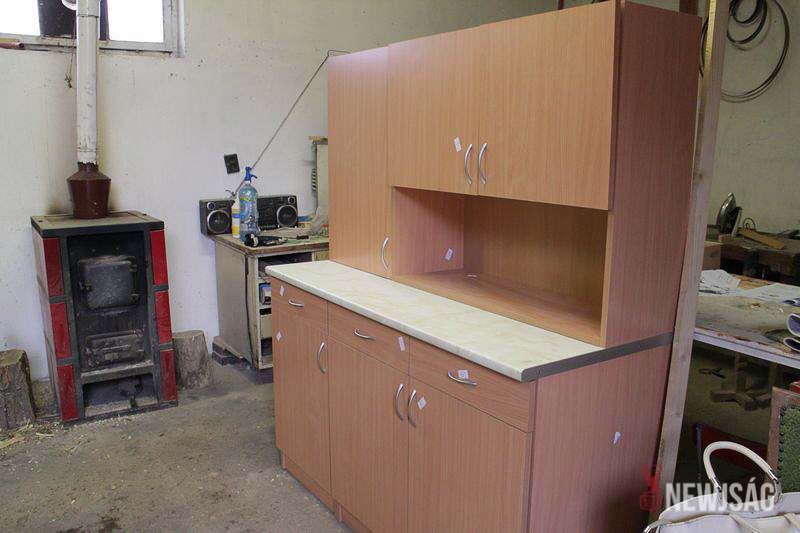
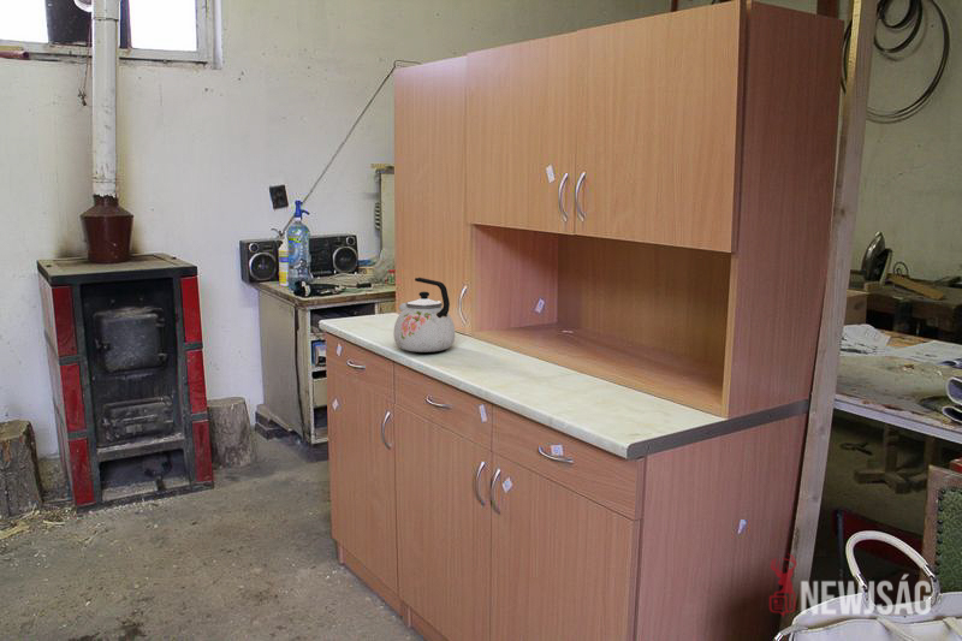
+ kettle [392,277,456,354]
